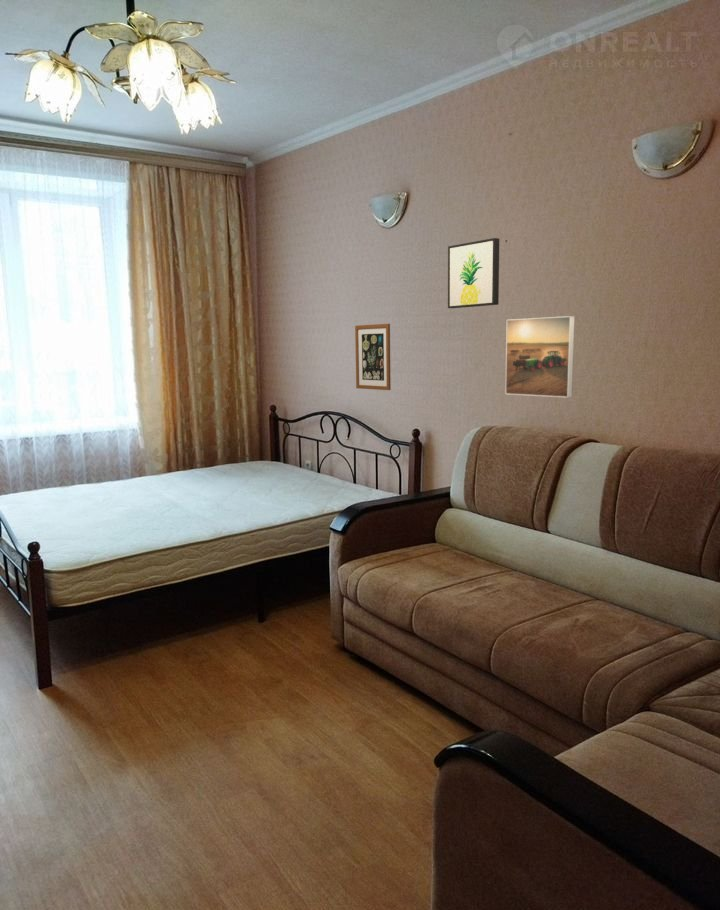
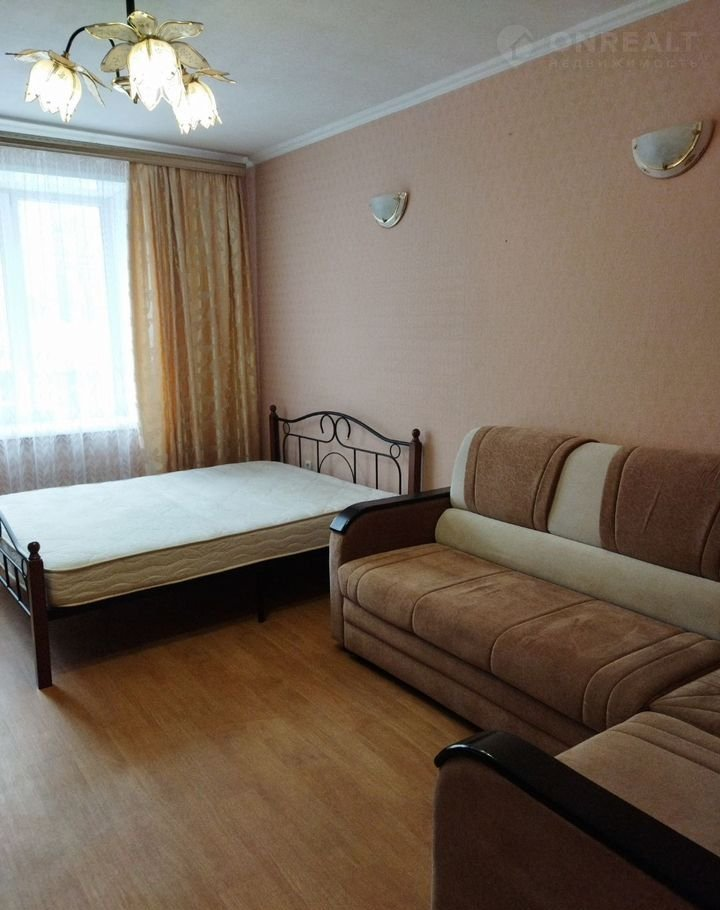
- wall art [447,237,500,309]
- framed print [504,315,576,399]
- wall art [354,323,392,391]
